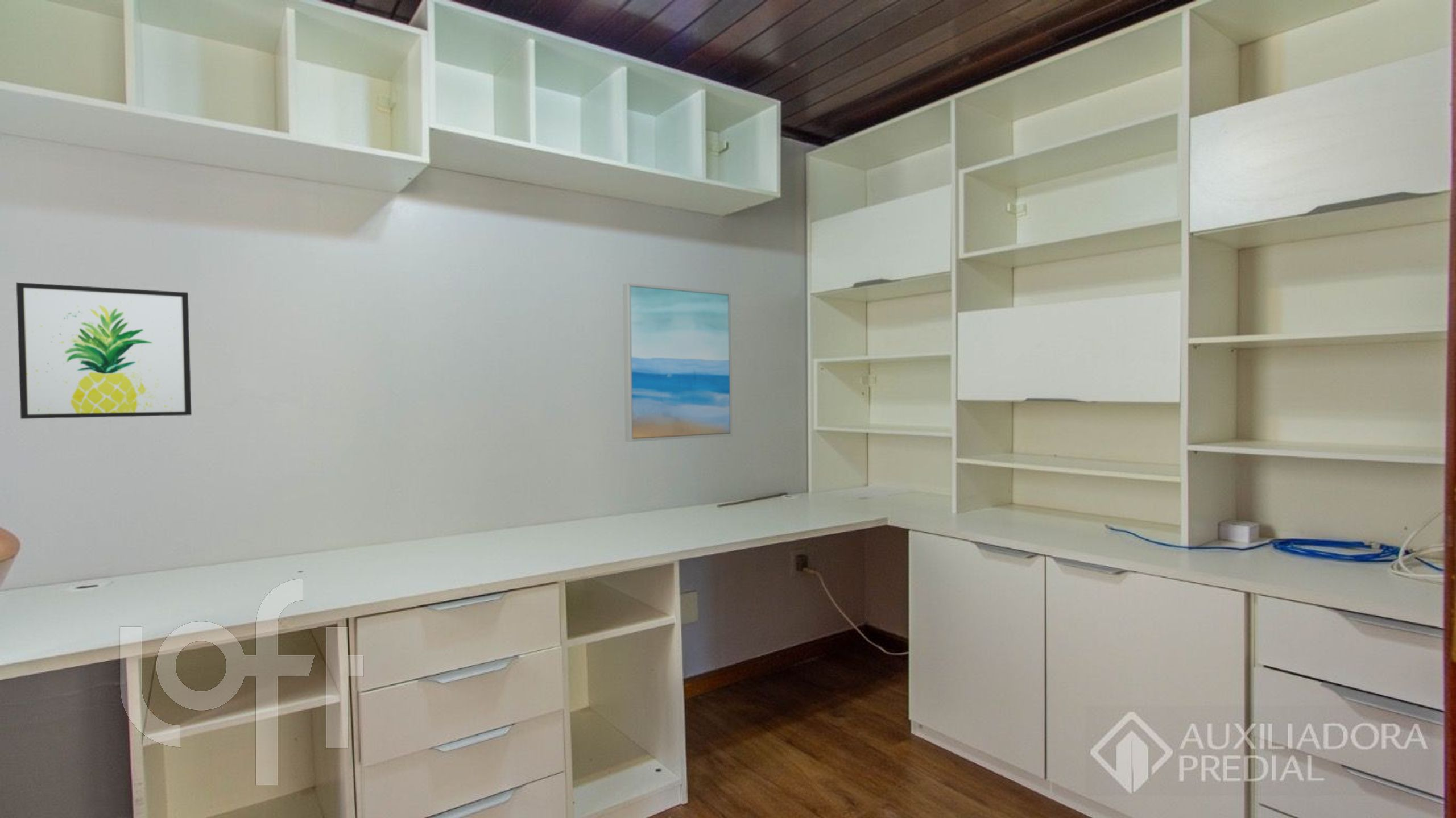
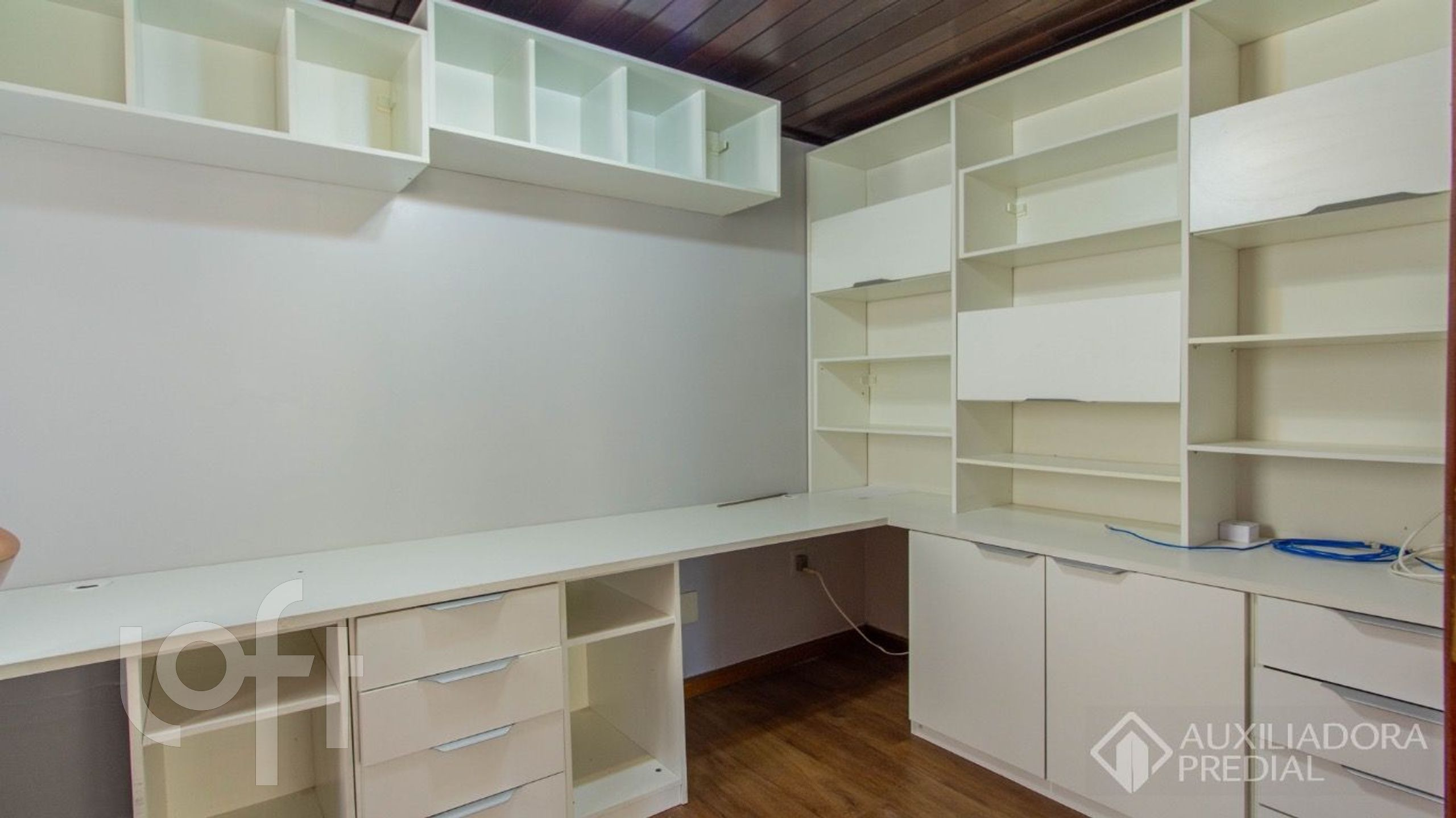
- wall art [622,283,733,442]
- wall art [16,282,192,420]
